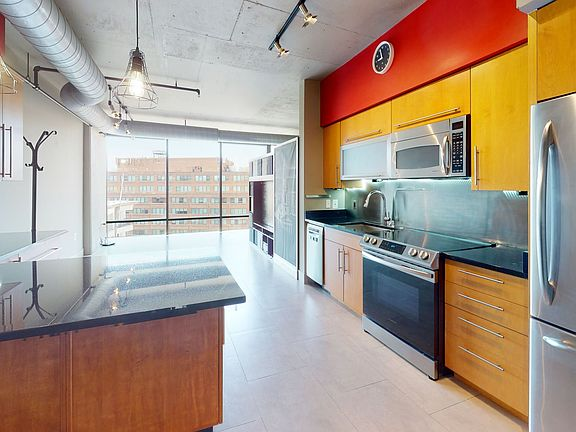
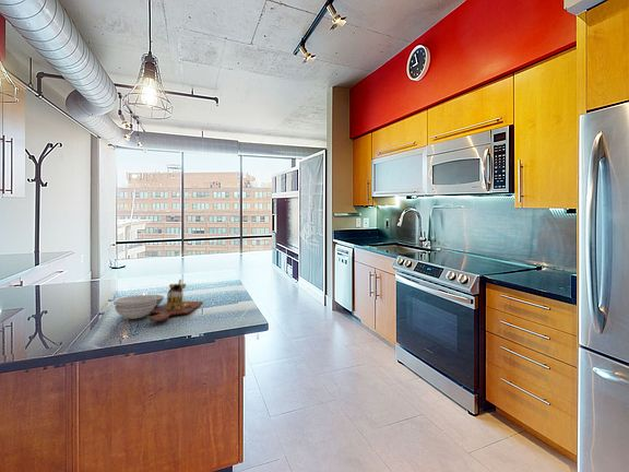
+ cutting board [114,279,204,322]
